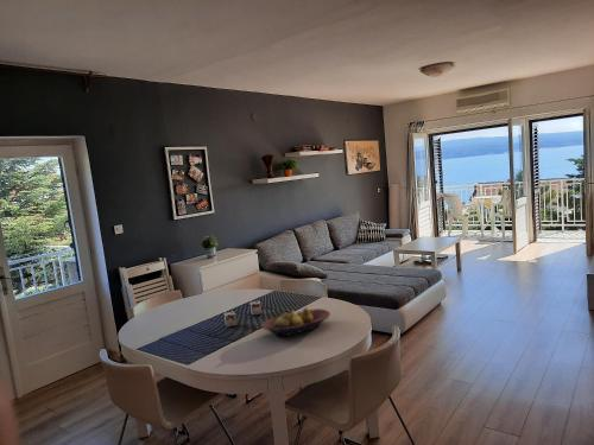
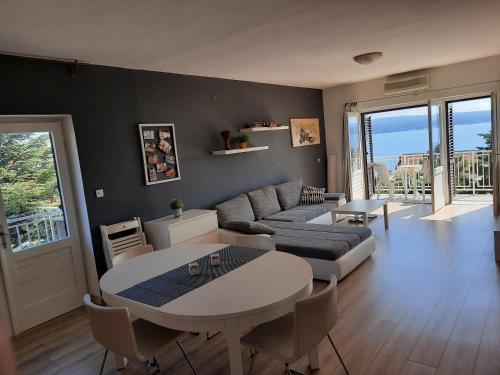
- fruit bowl [260,306,331,338]
